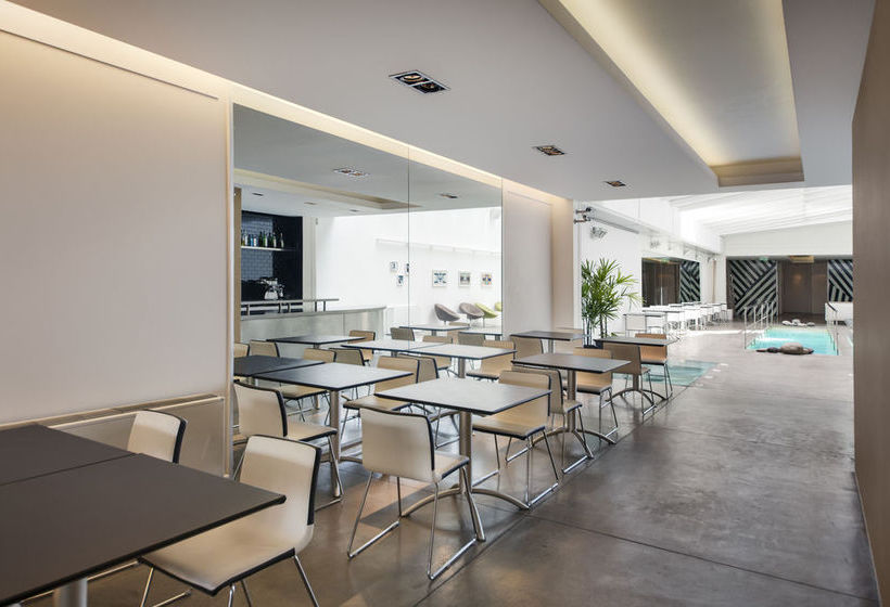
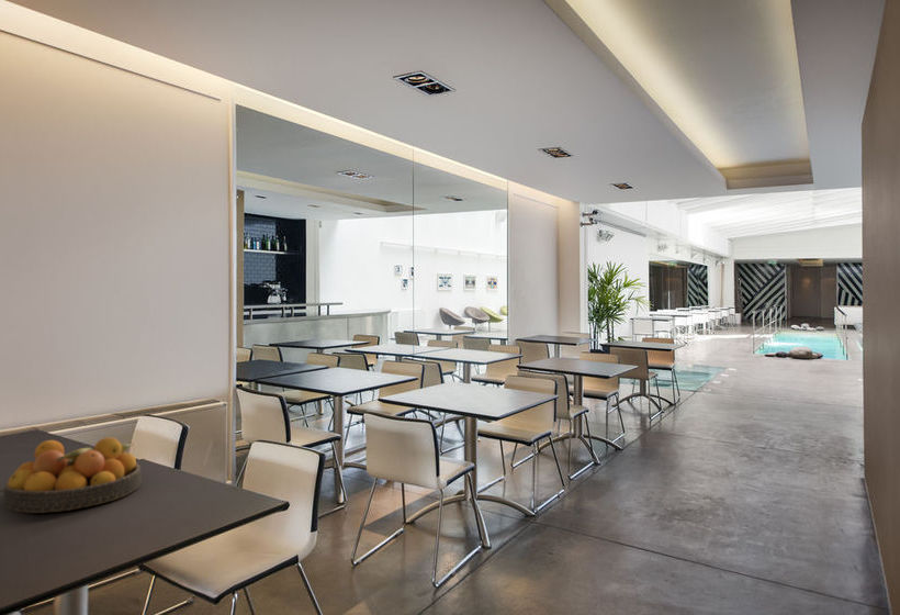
+ fruit bowl [2,436,143,514]
